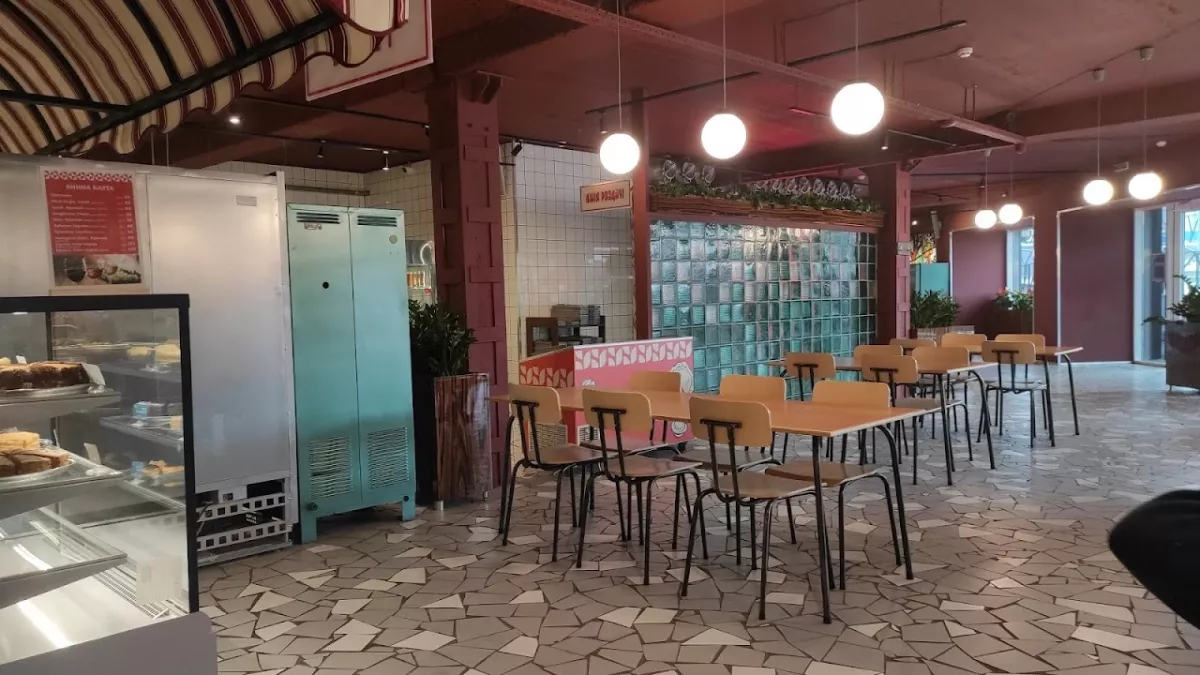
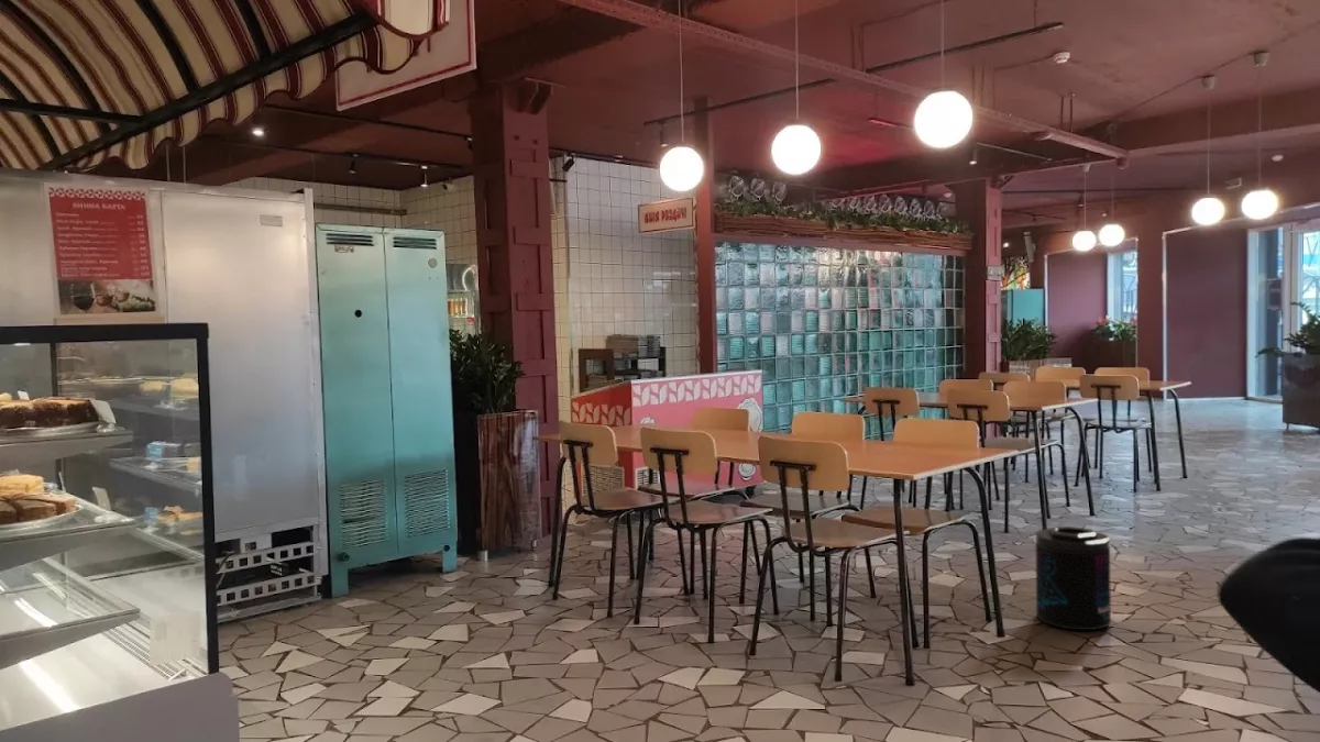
+ supplement container [1034,525,1112,631]
